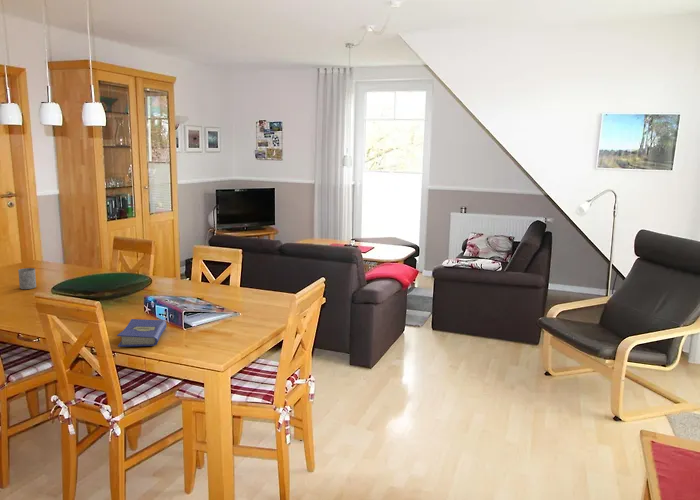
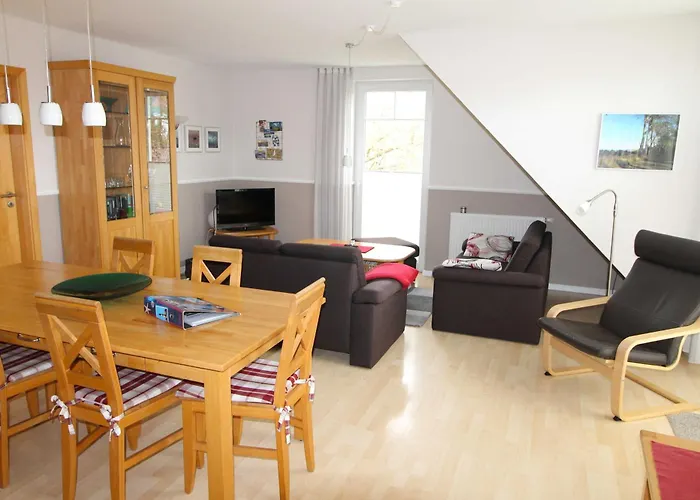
- mug [17,267,37,290]
- hardcover book [116,318,168,348]
